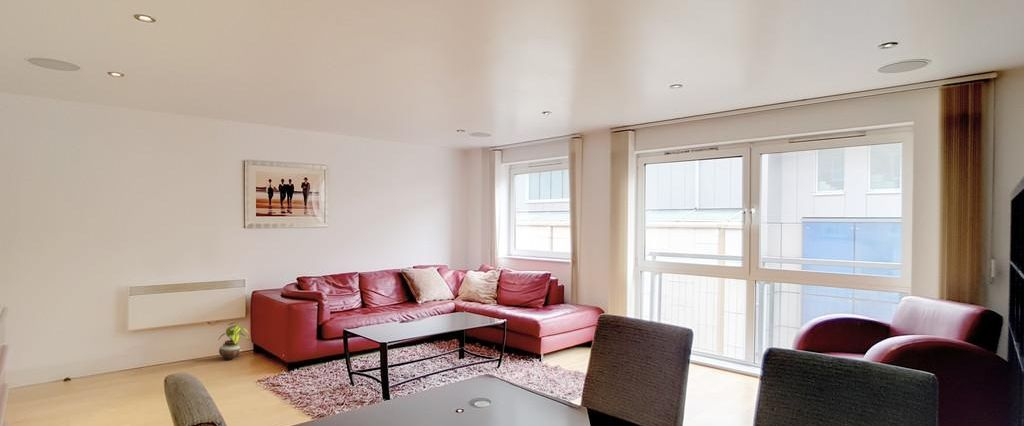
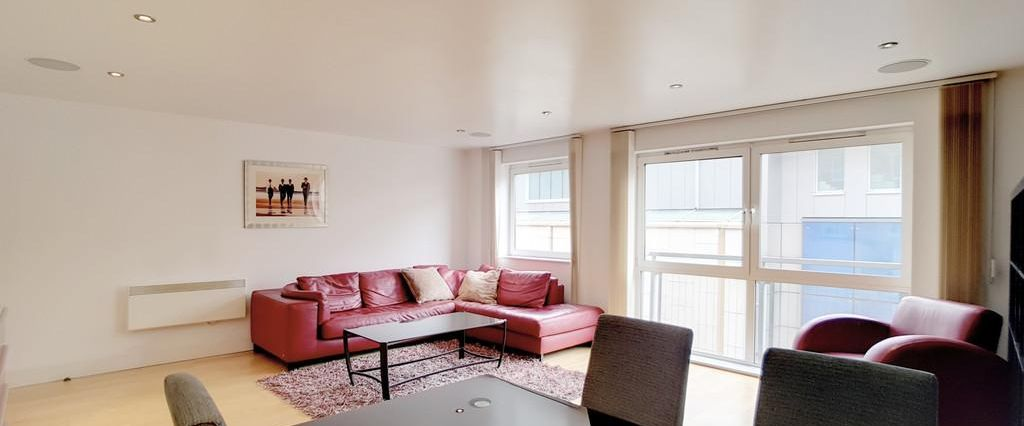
- potted plant [217,321,250,361]
